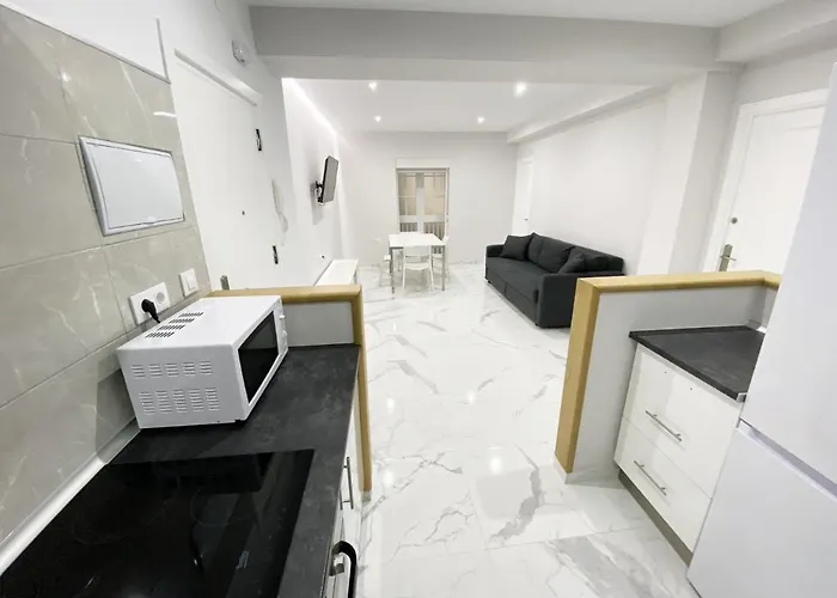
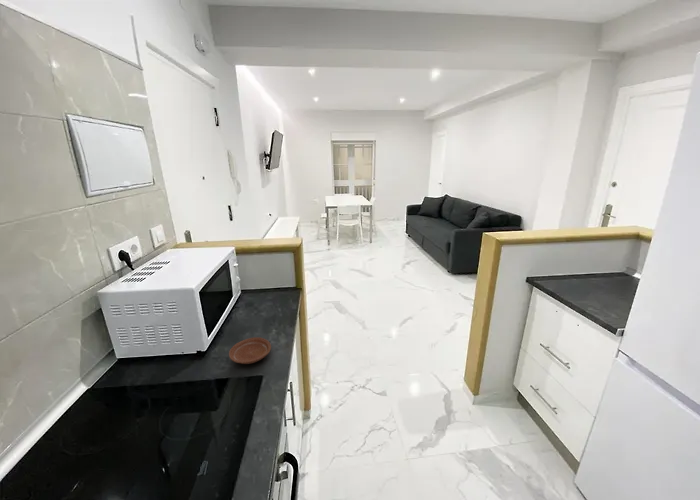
+ plate [228,336,272,365]
